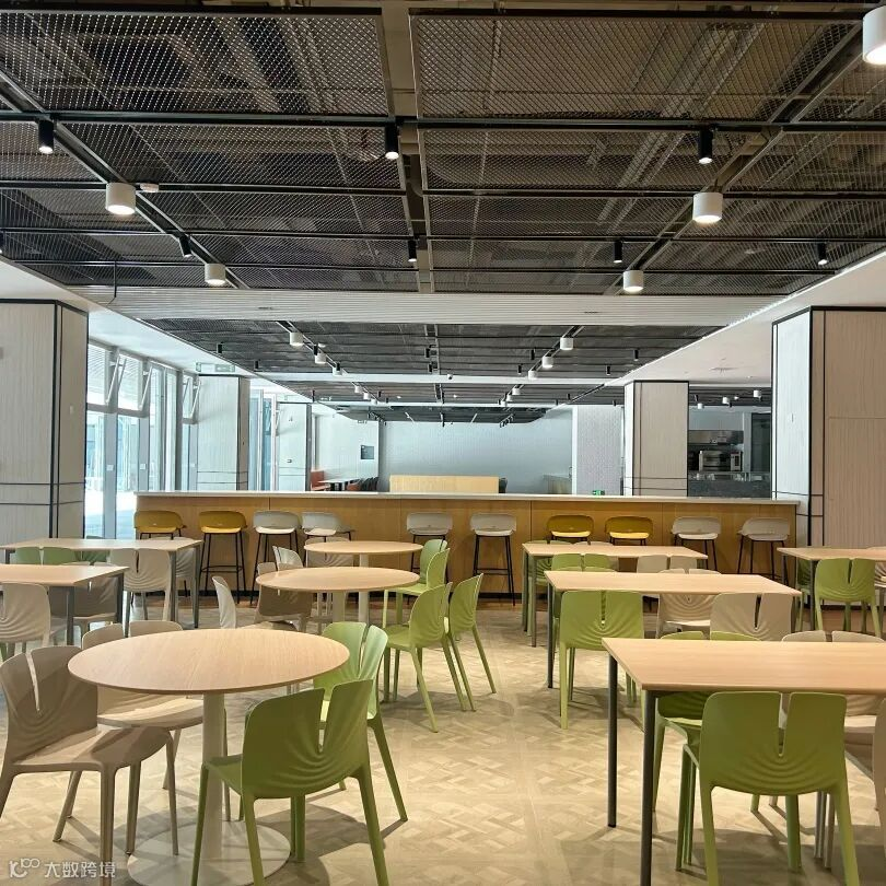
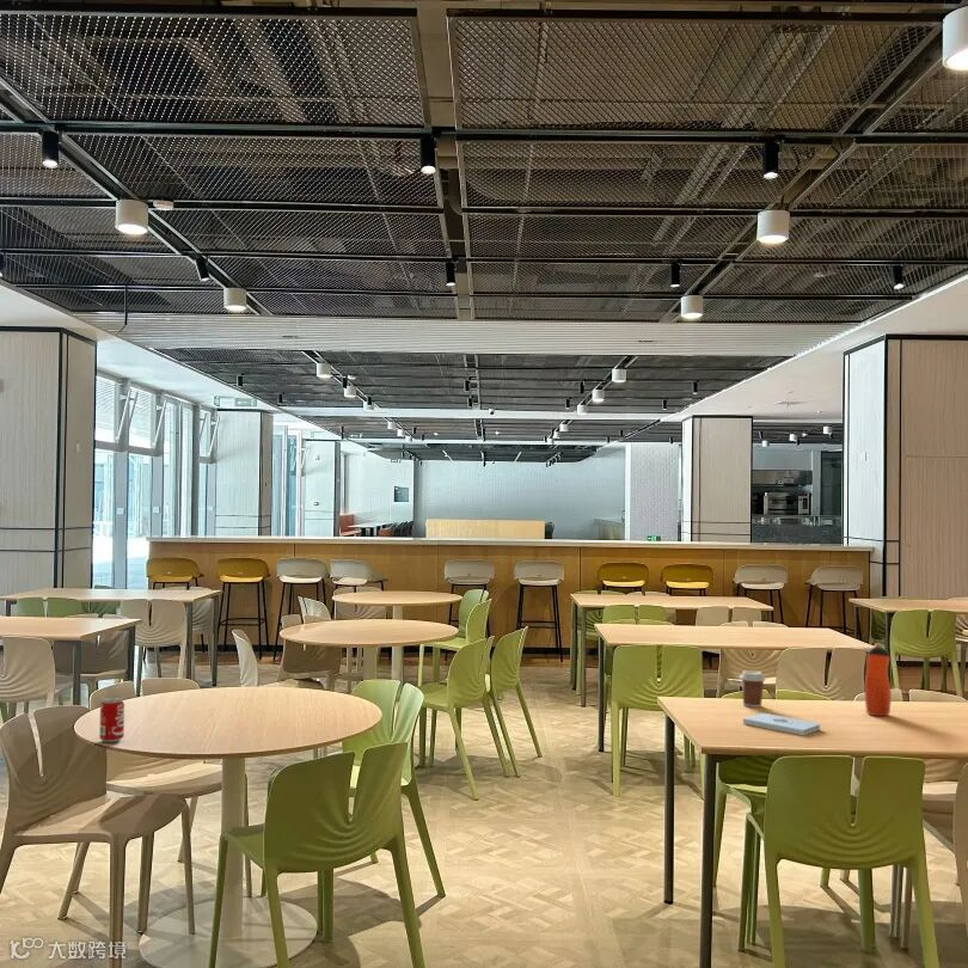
+ coffee cup [739,669,767,709]
+ notepad [742,712,821,736]
+ water bottle [863,643,893,717]
+ beverage can [98,696,125,743]
